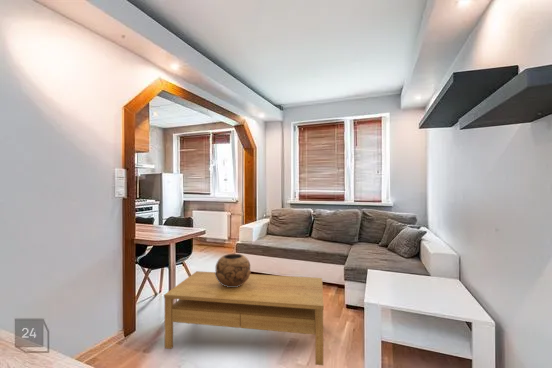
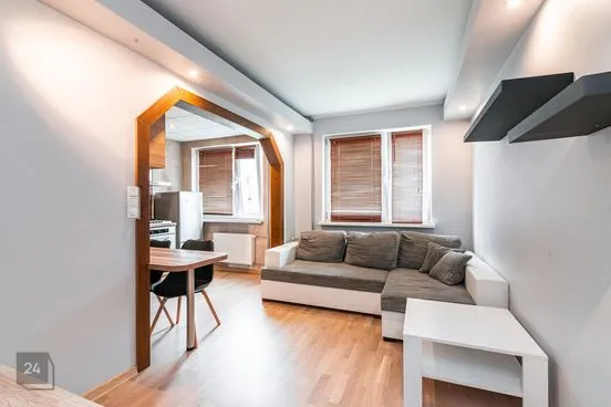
- decorative bowl [215,253,252,287]
- coffee table [163,270,325,366]
